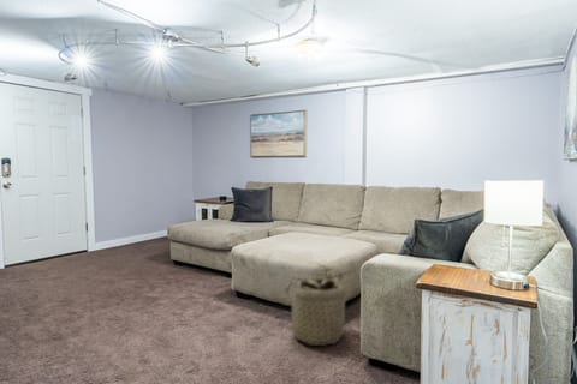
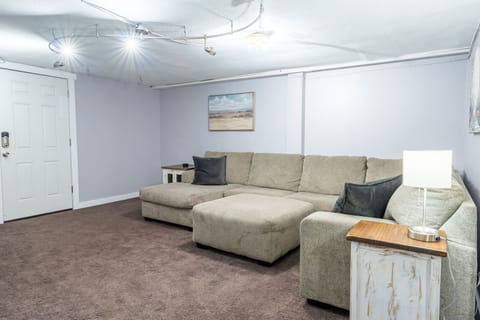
- basket [279,275,351,347]
